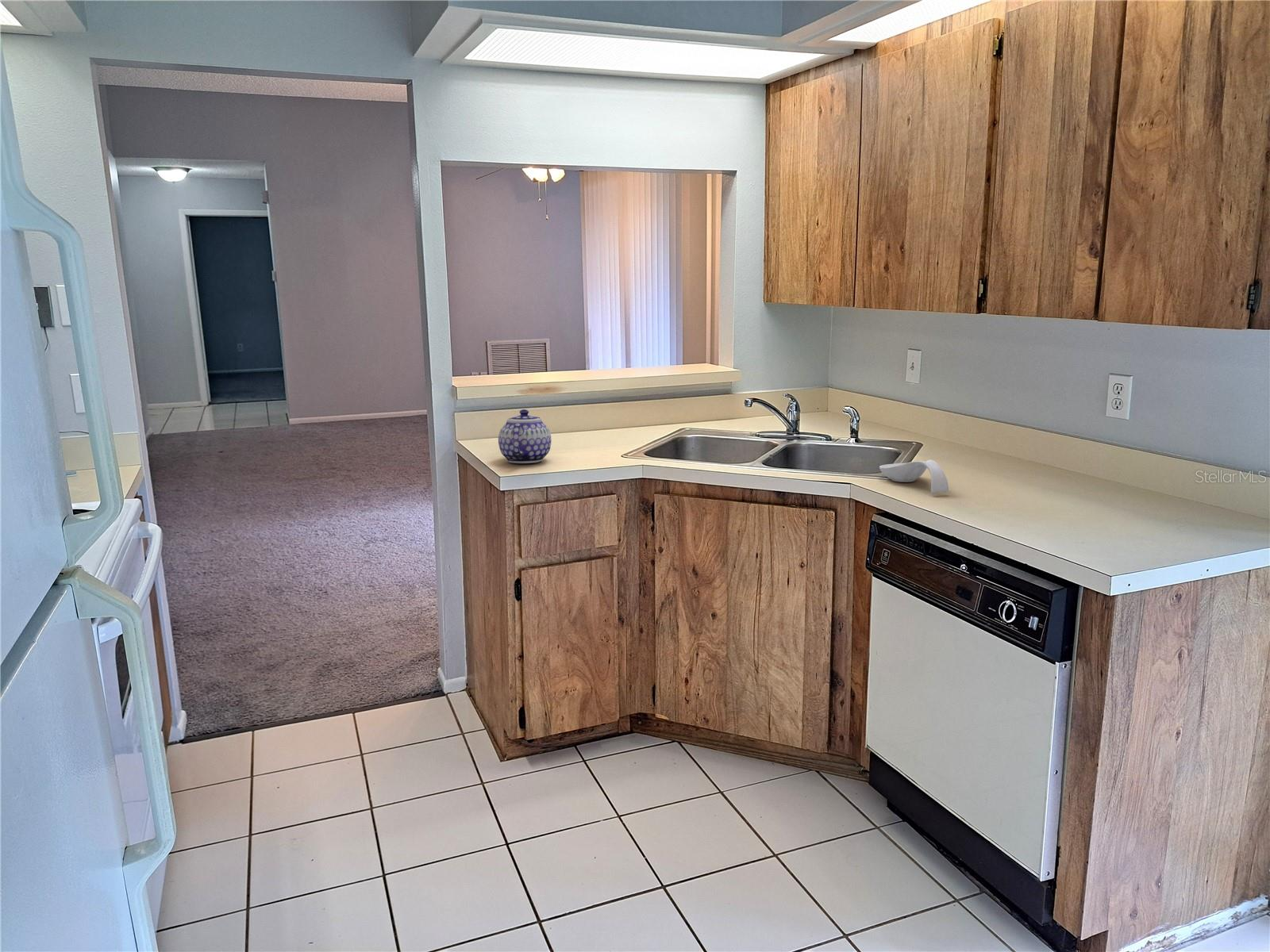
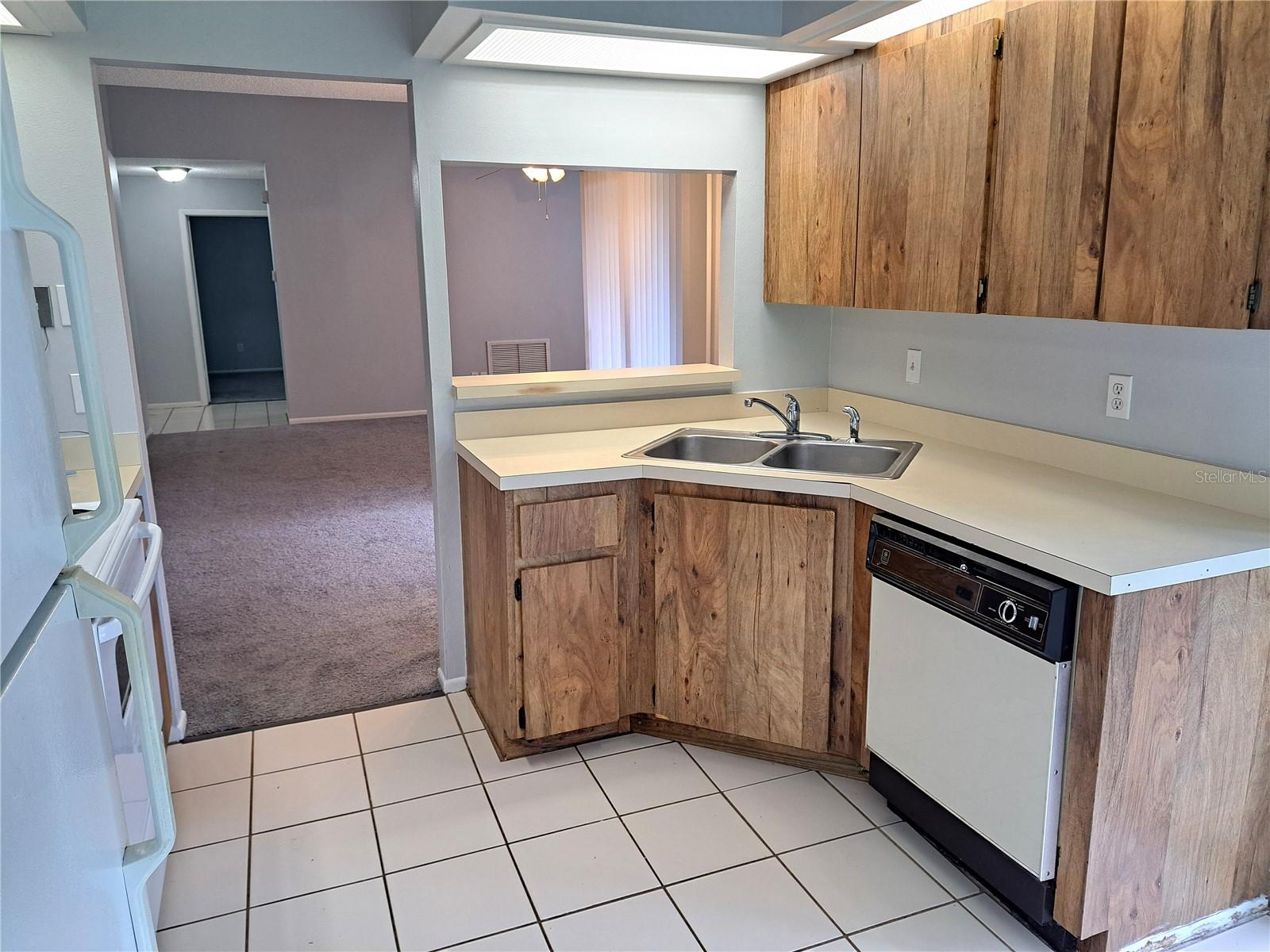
- teapot [498,409,552,464]
- spoon rest [879,459,949,493]
